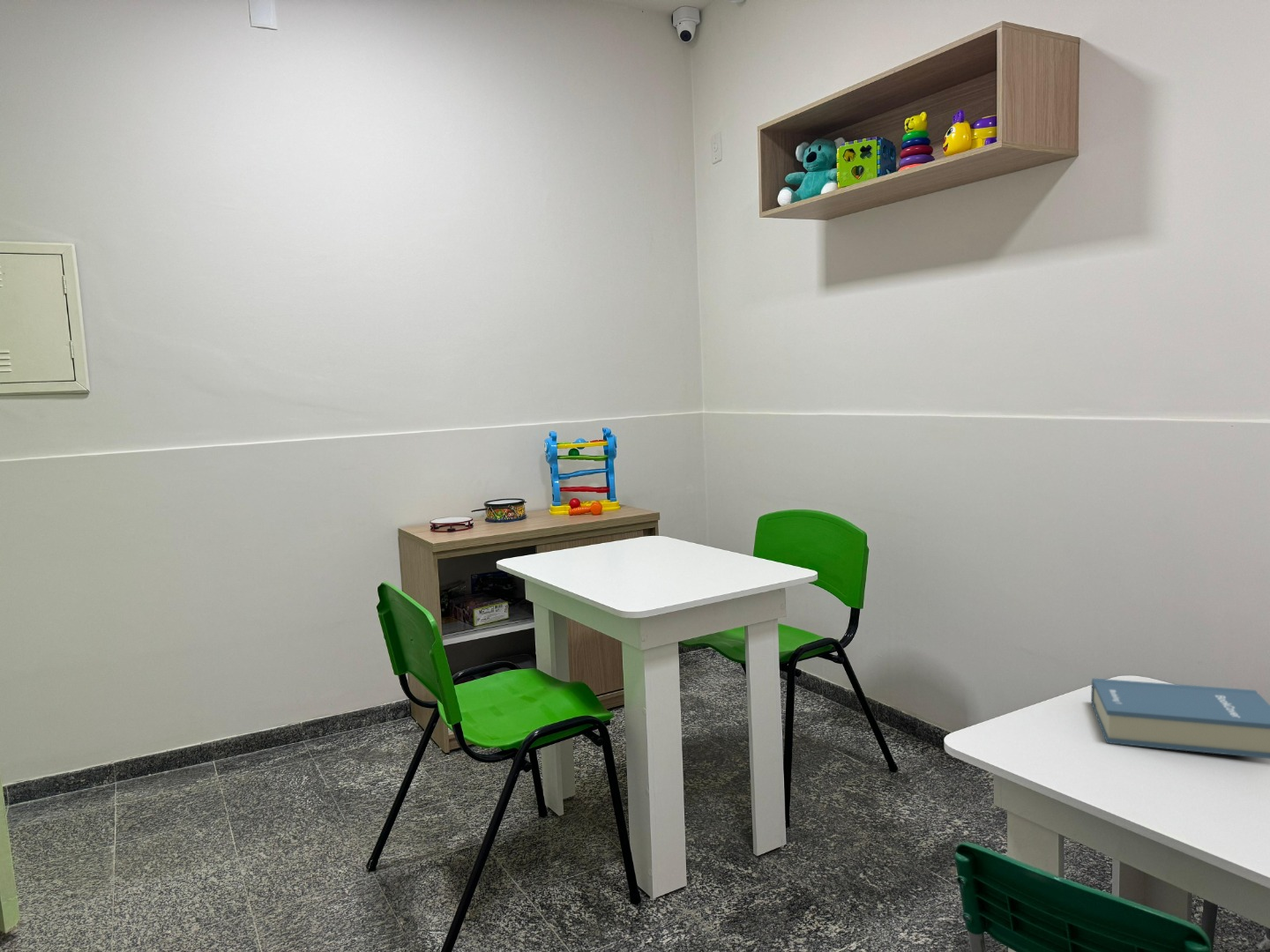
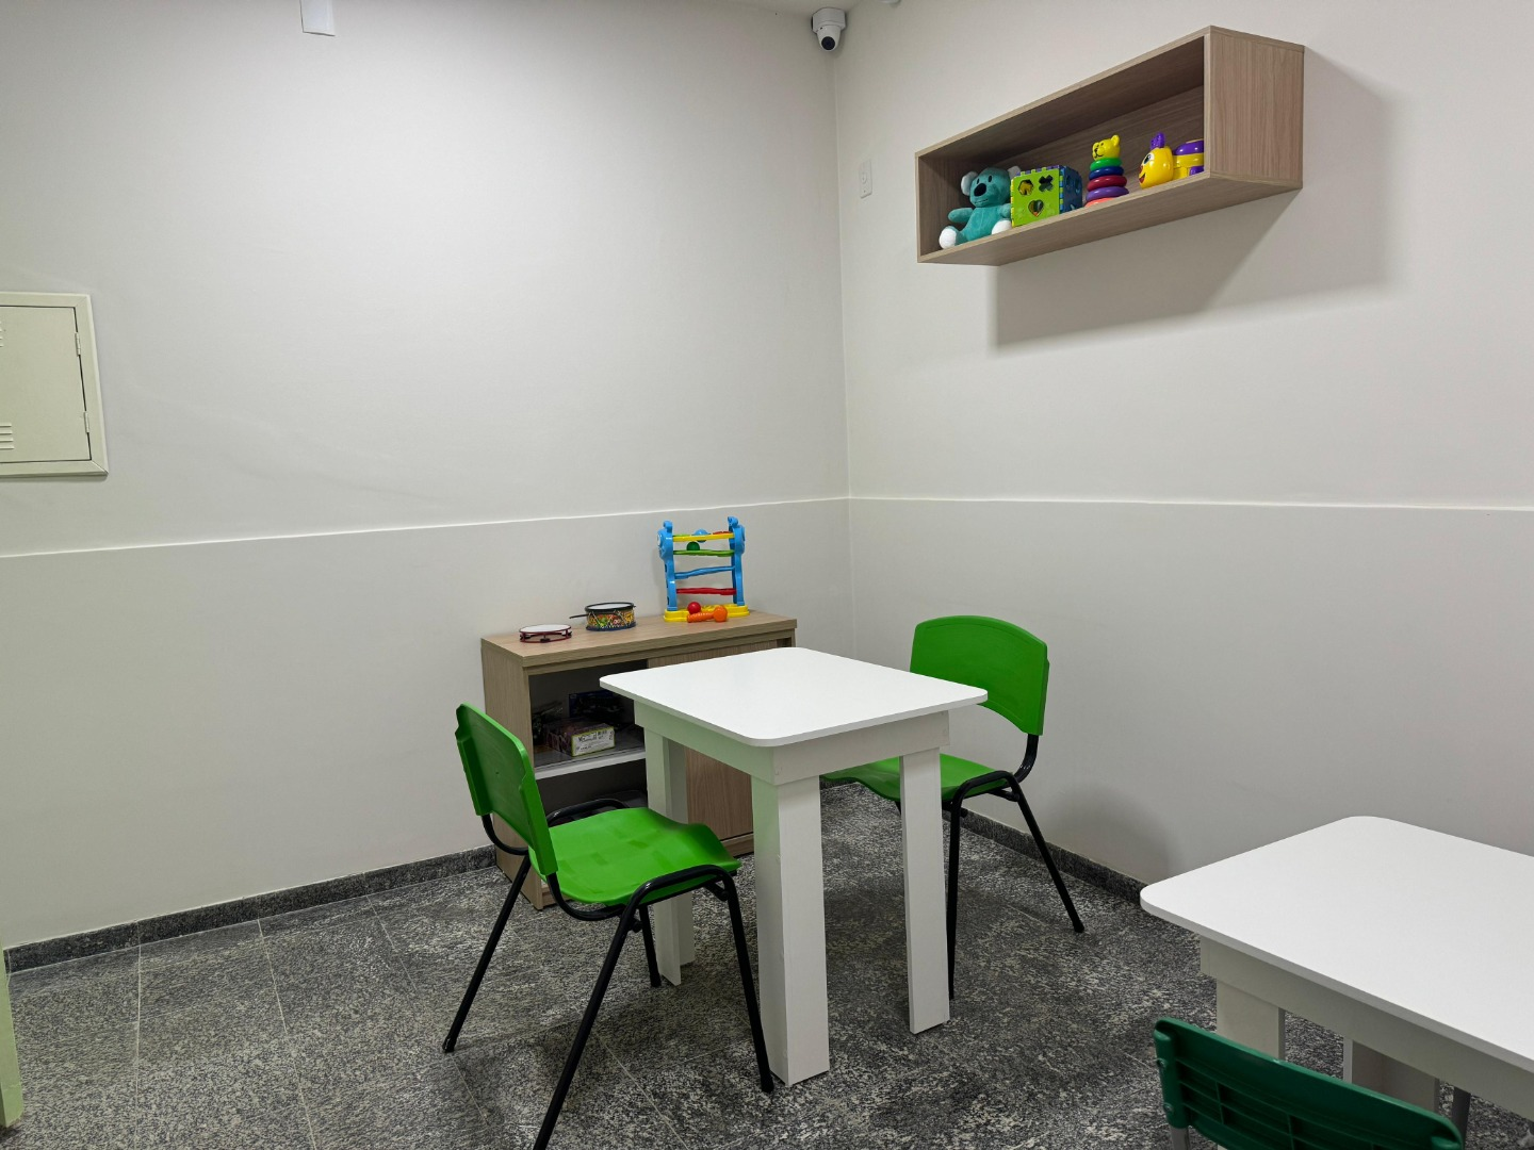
- hardback book [1090,677,1270,760]
